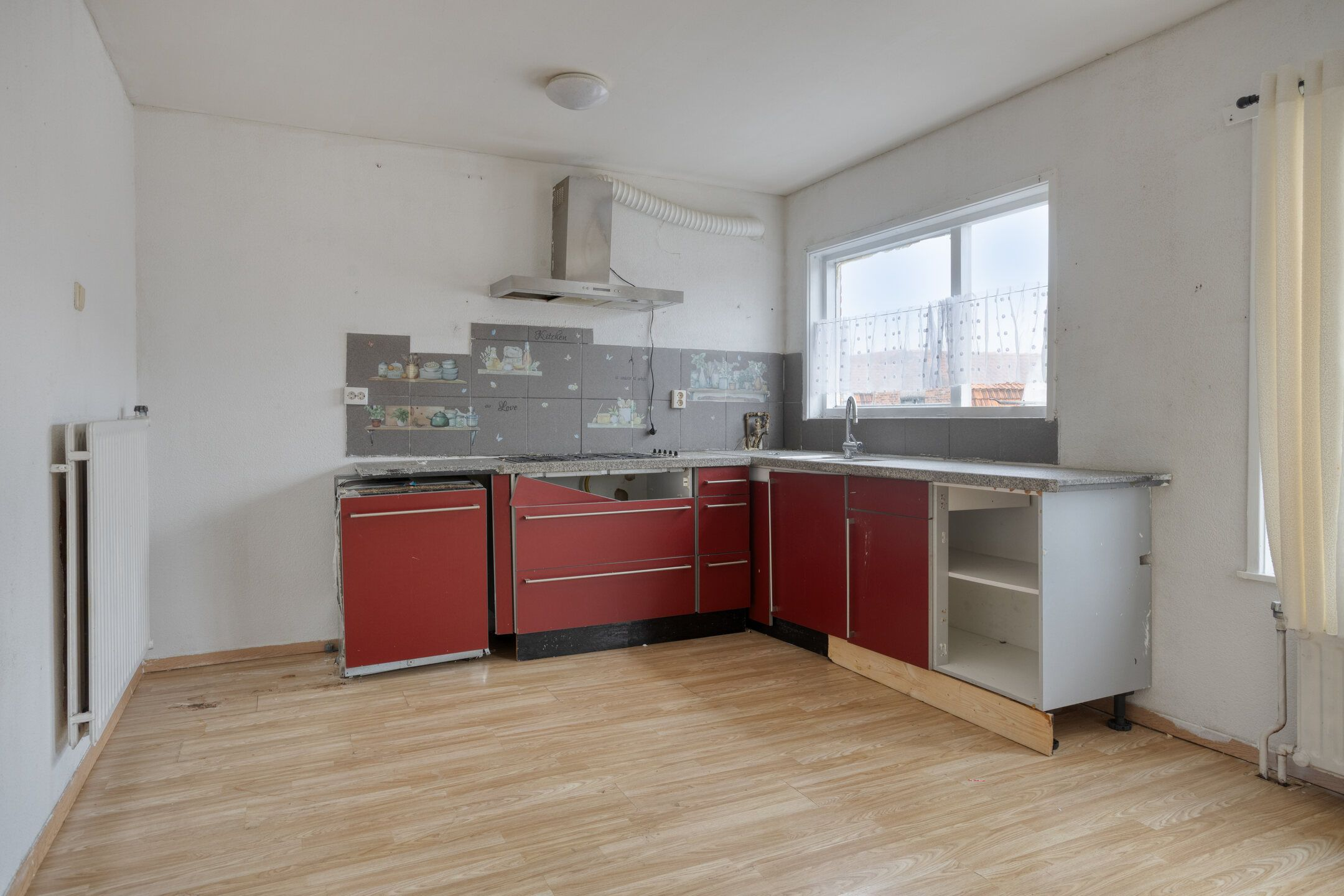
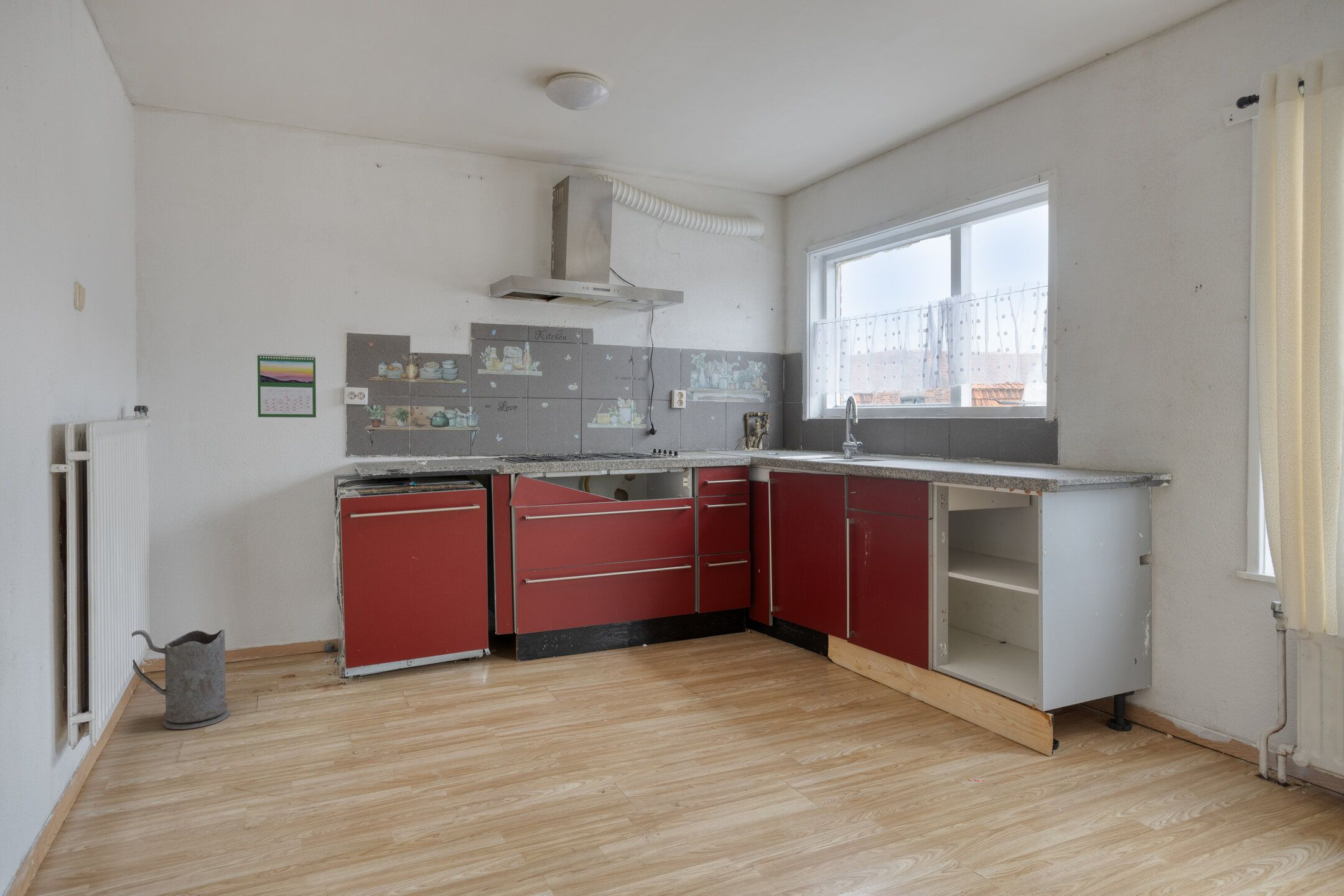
+ calendar [257,353,317,418]
+ jug [132,629,230,730]
